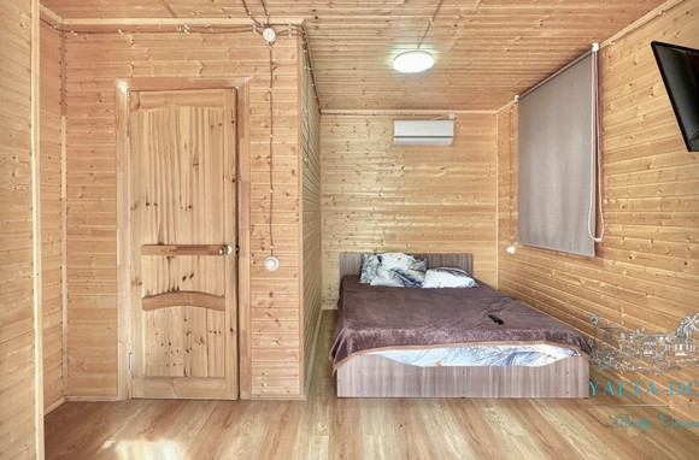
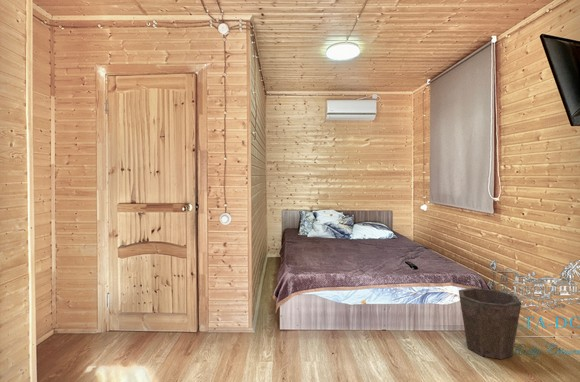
+ waste bin [458,287,522,360]
